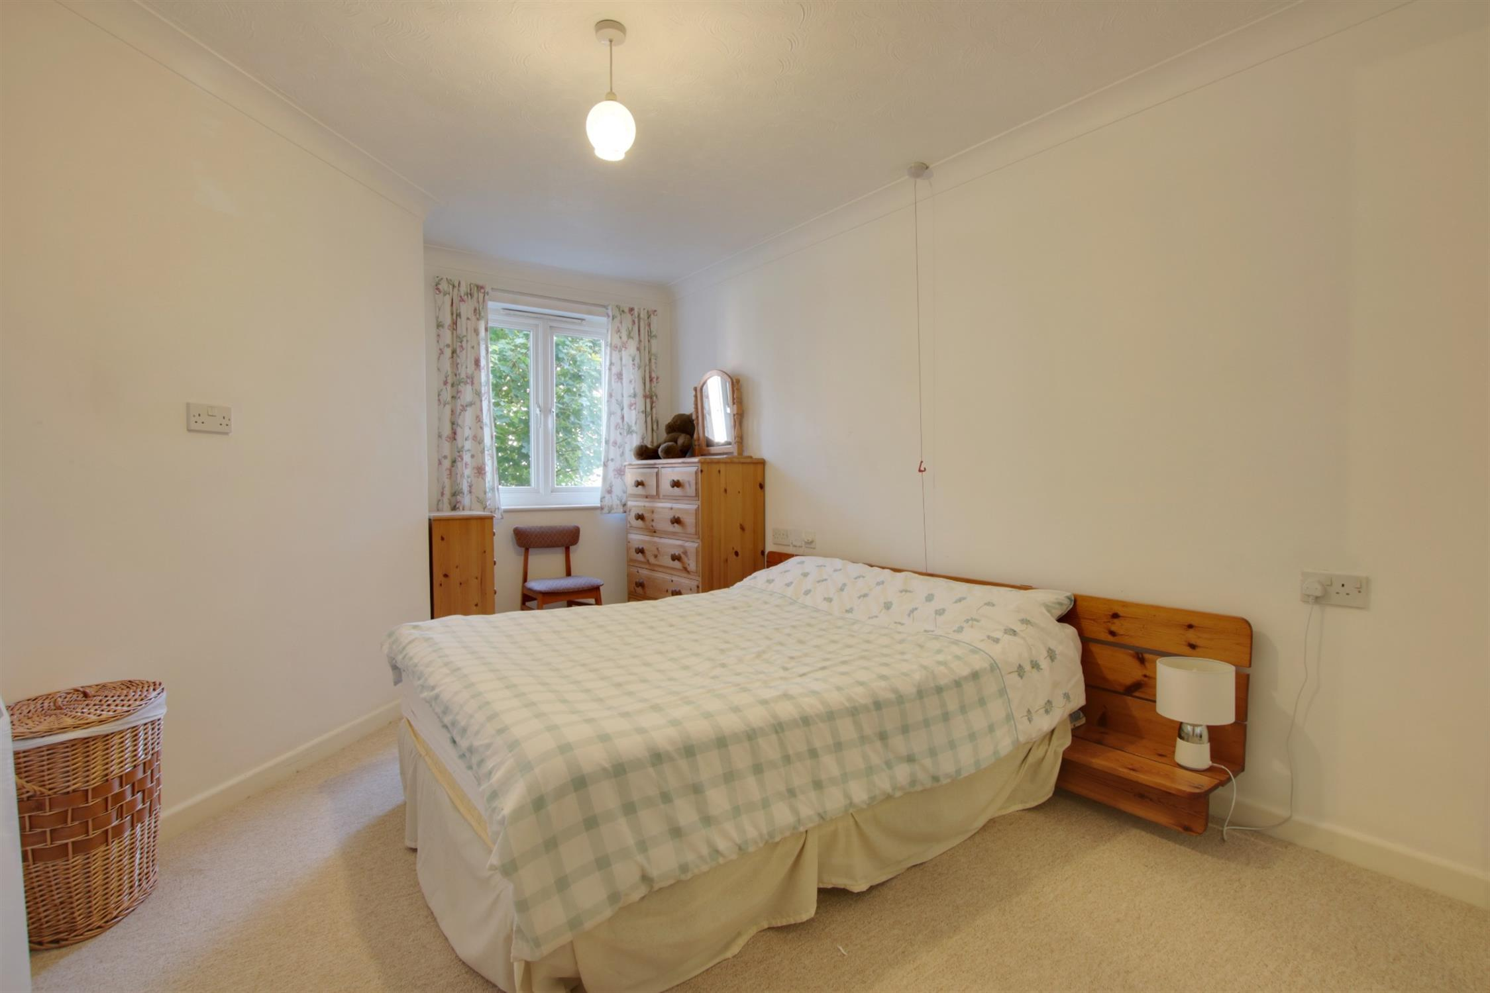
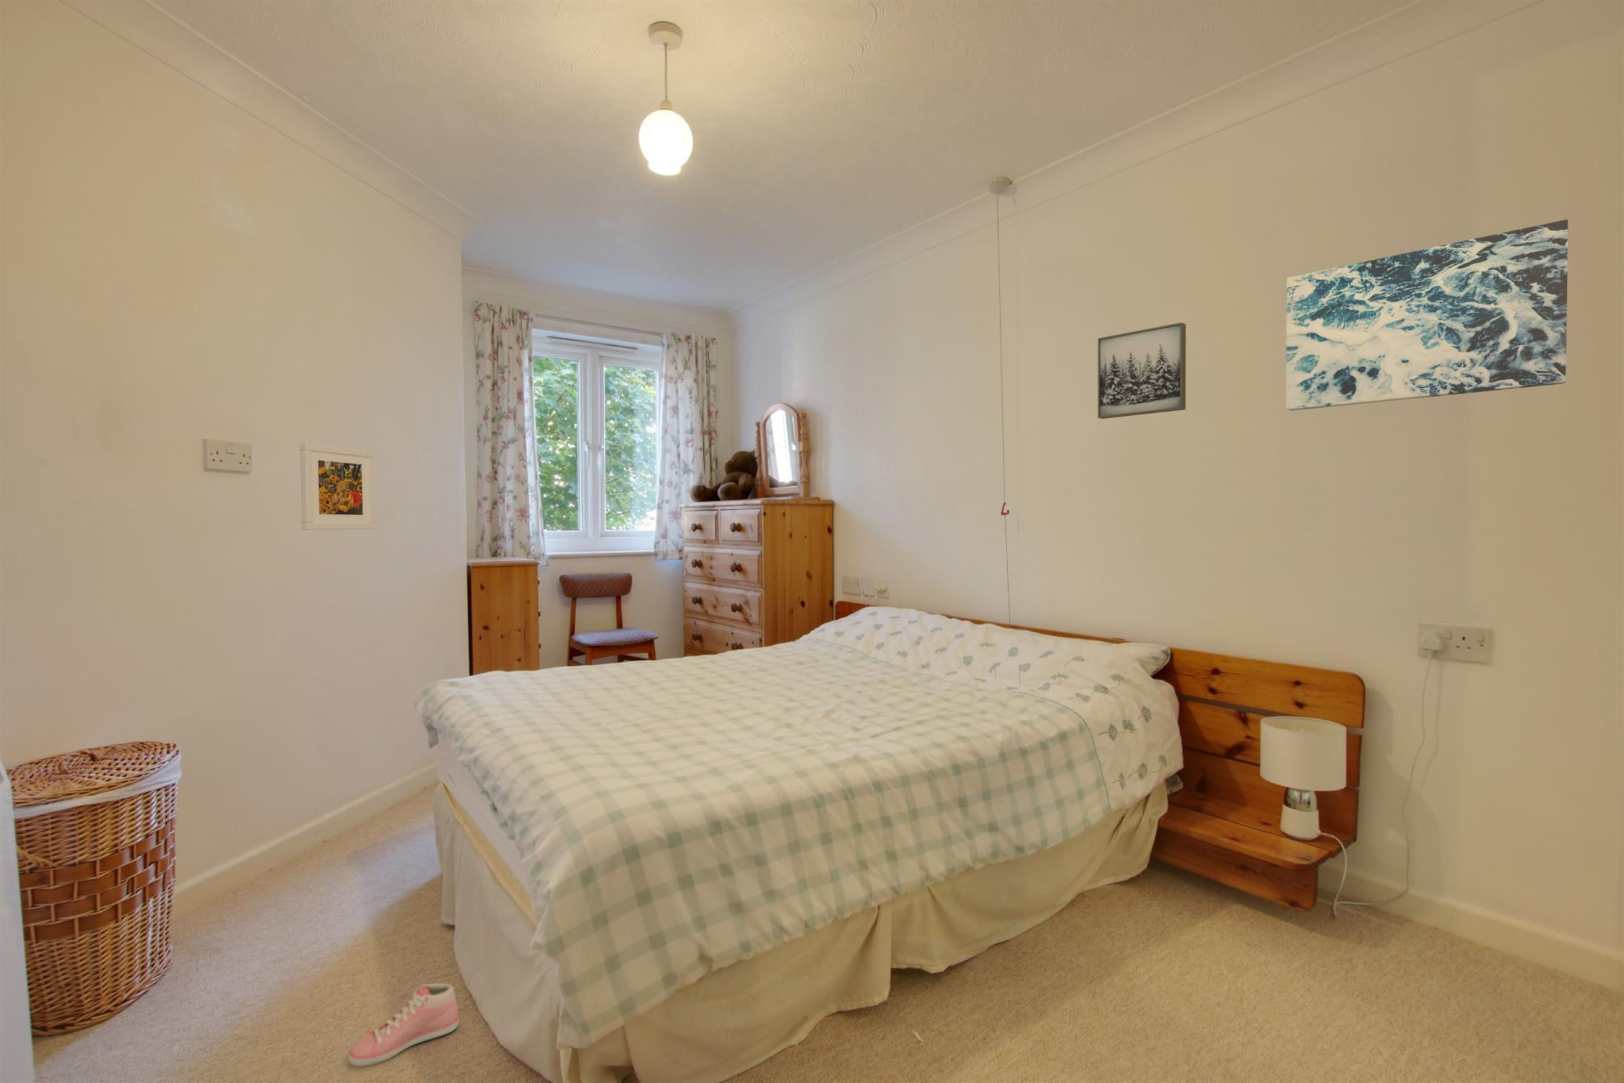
+ wall art [1097,322,1187,419]
+ wall art [1286,219,1568,411]
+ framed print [300,442,376,531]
+ sneaker [347,983,460,1066]
